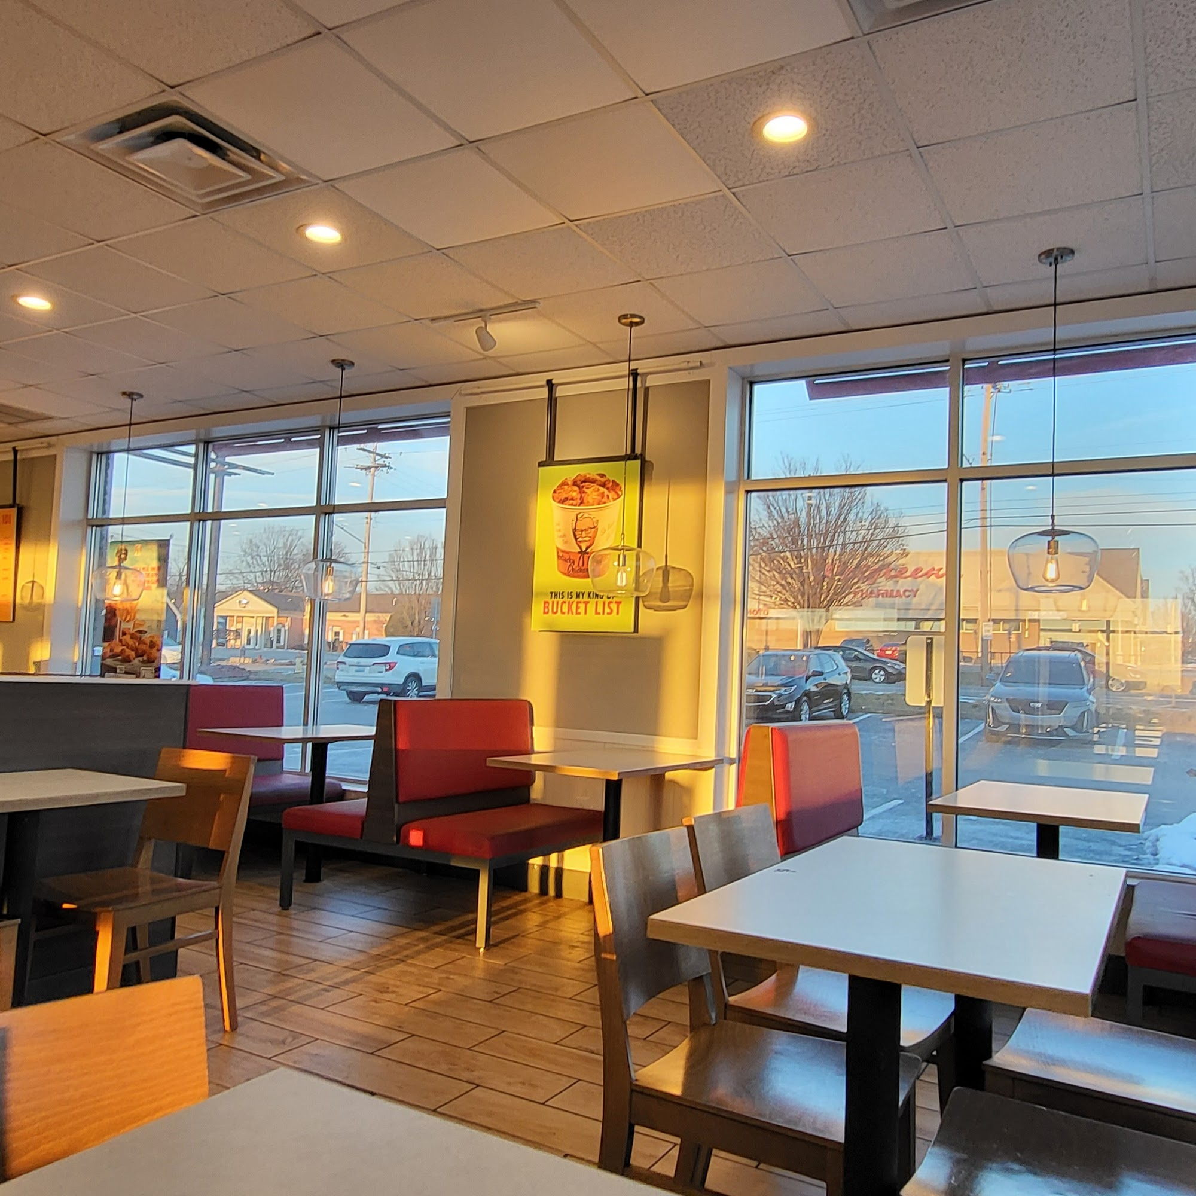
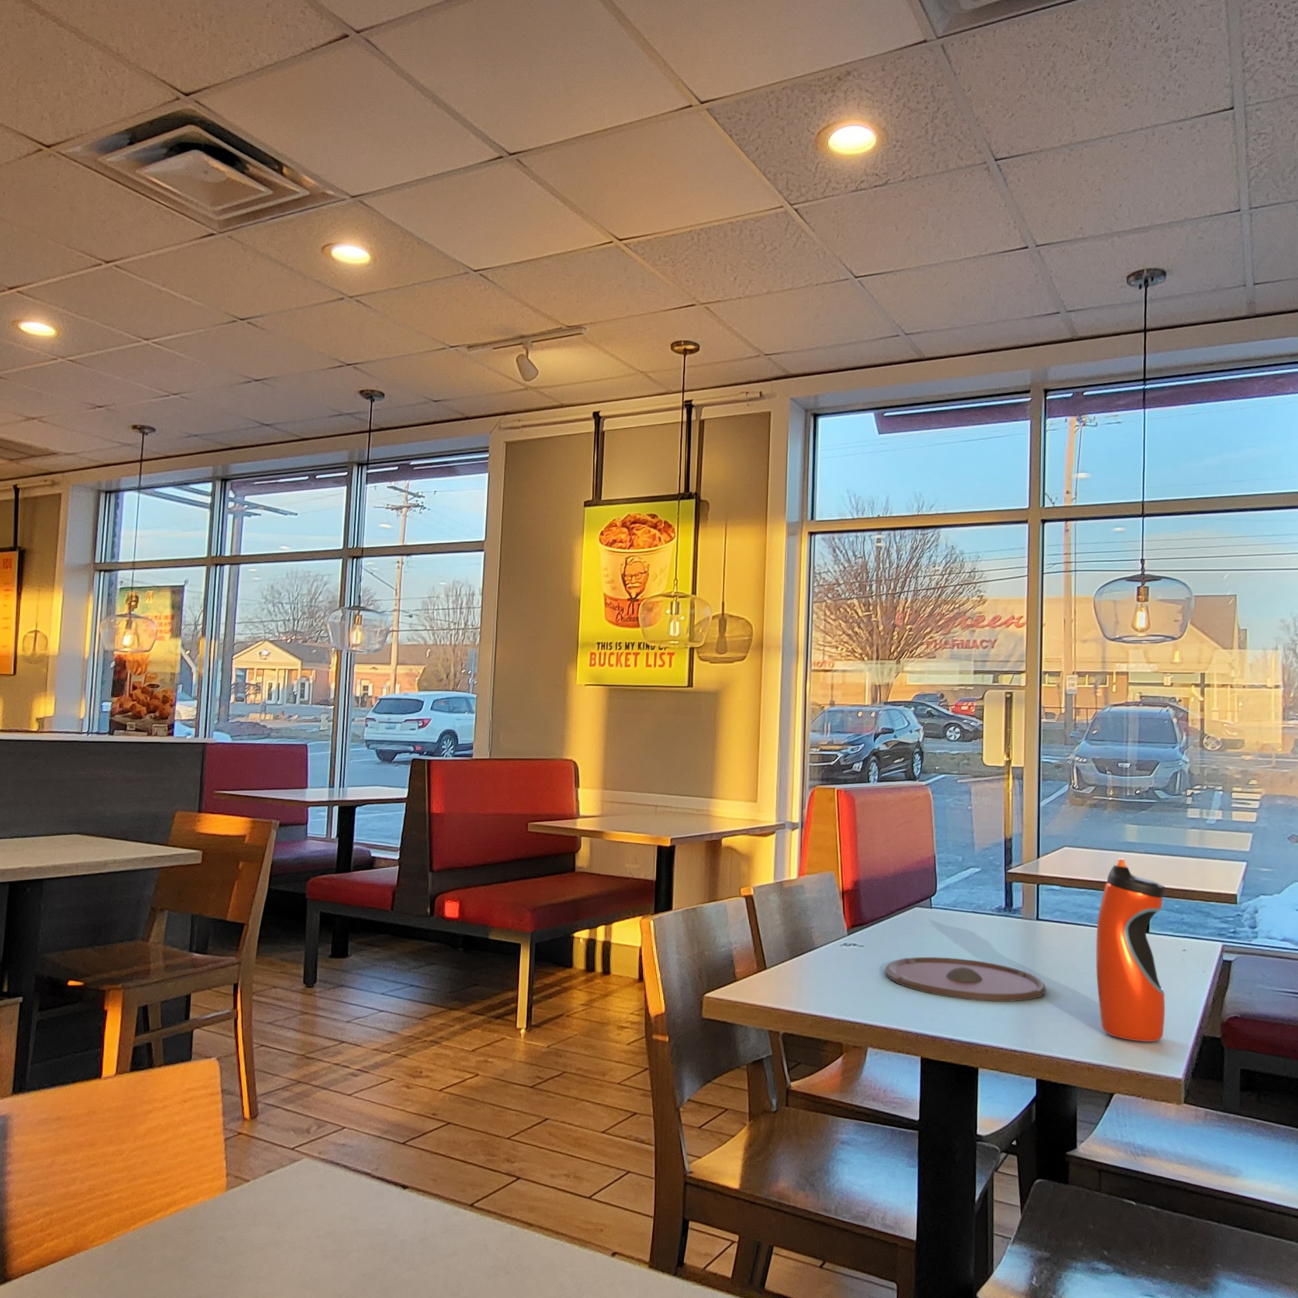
+ water bottle [1096,857,1166,1042]
+ plate [884,957,1046,1002]
